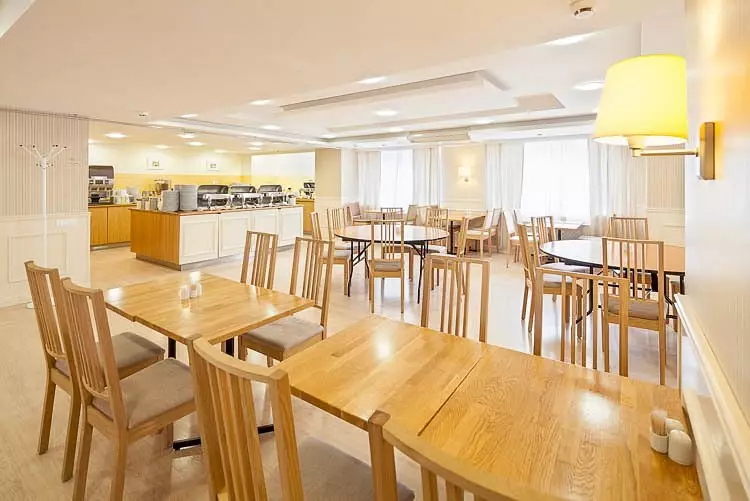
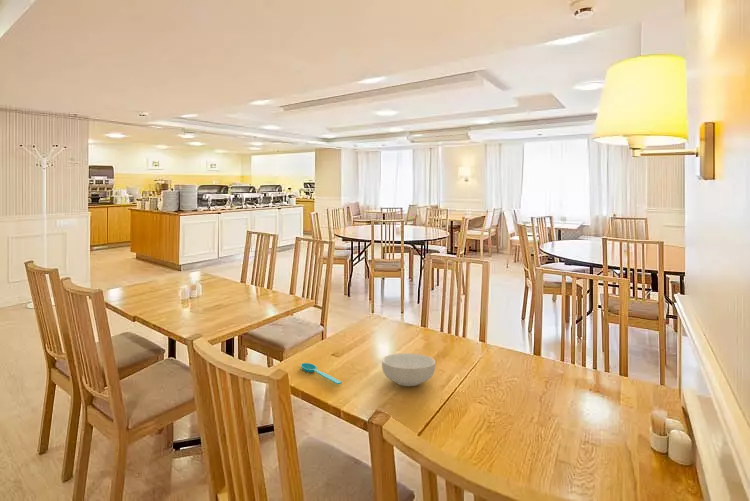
+ spoon [300,362,343,385]
+ cereal bowl [381,352,436,387]
